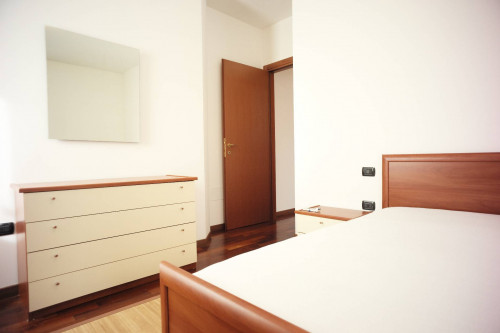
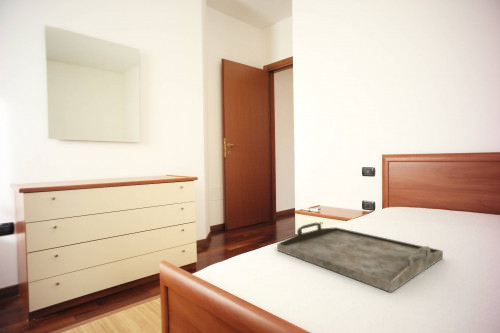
+ serving tray [276,222,444,293]
